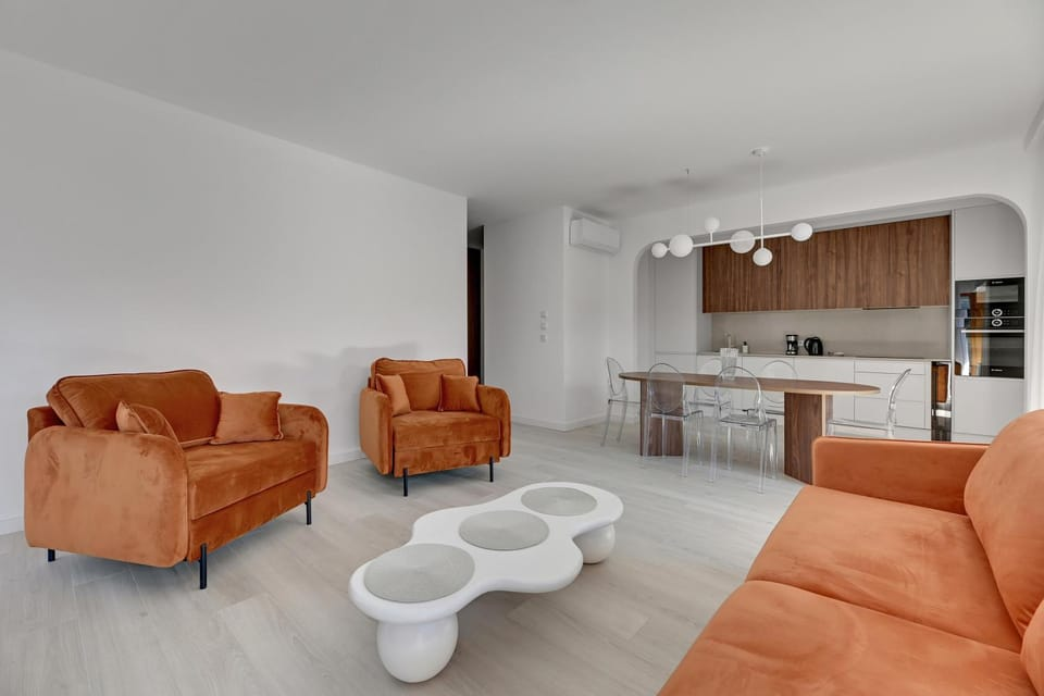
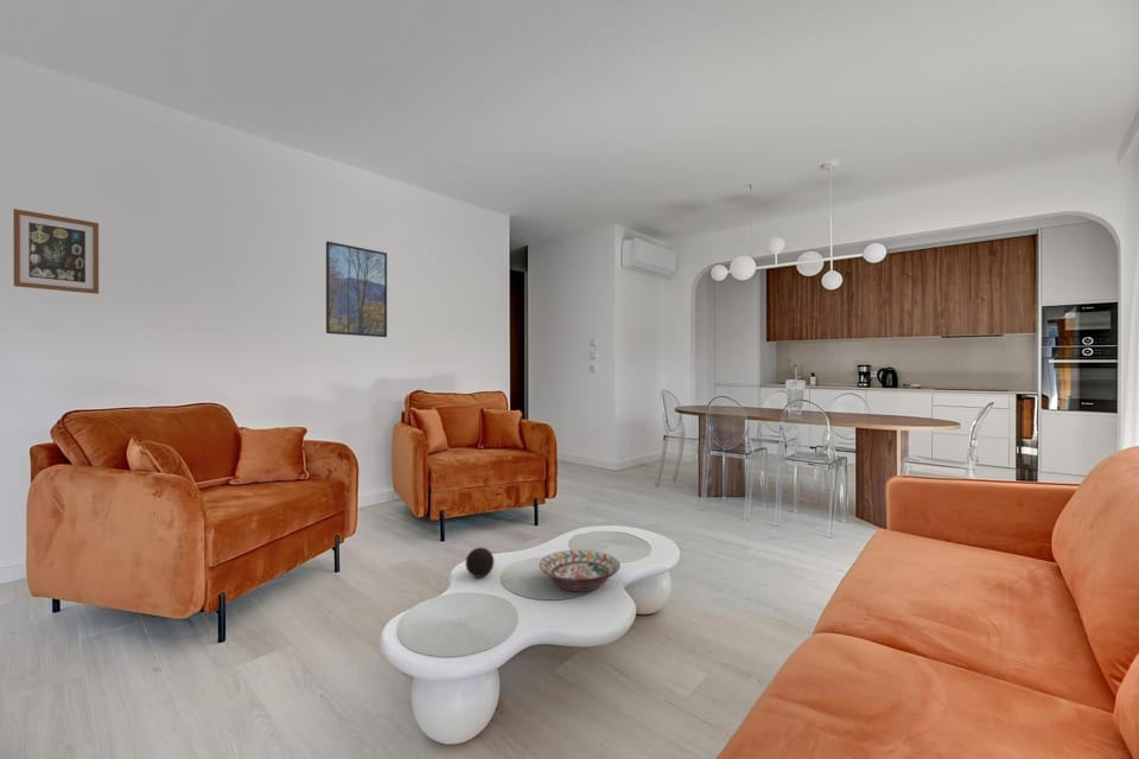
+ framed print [325,241,388,338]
+ wall art [12,208,100,295]
+ decorative bowl [539,549,622,593]
+ decorative ball [465,547,495,579]
